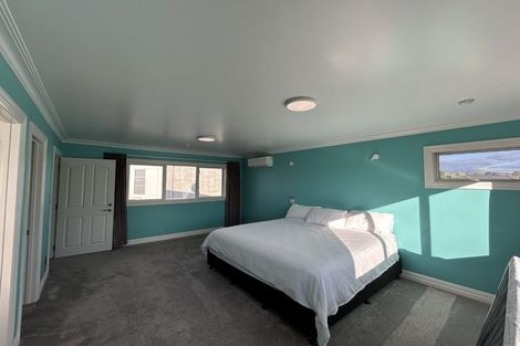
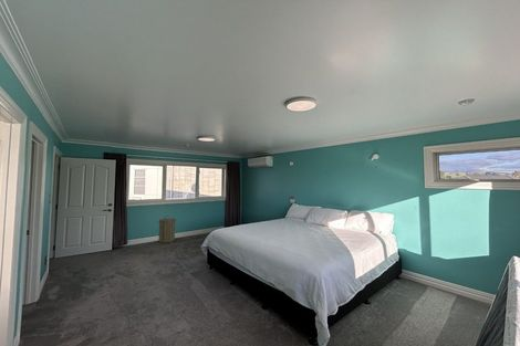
+ laundry hamper [156,214,178,244]
